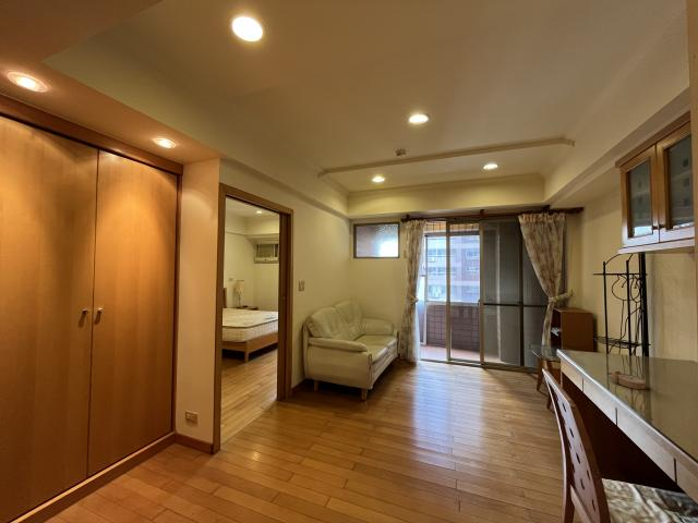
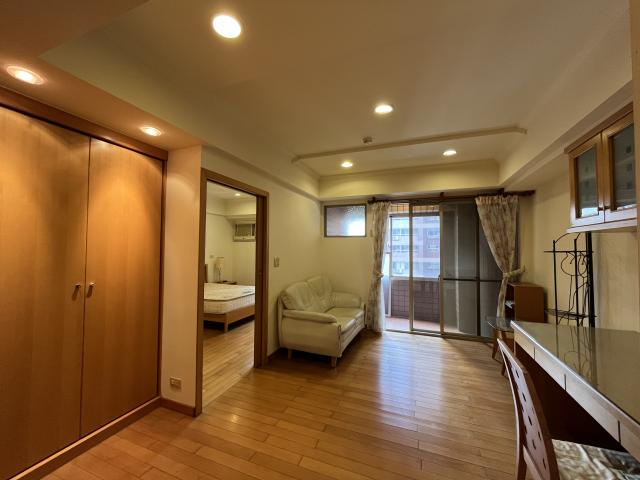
- alarm clock [605,370,648,390]
